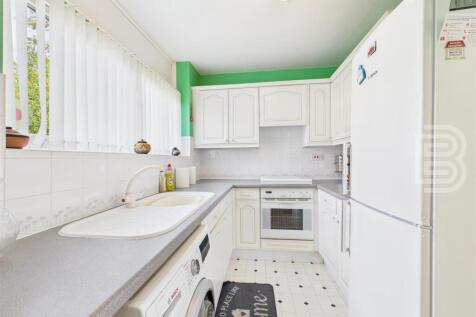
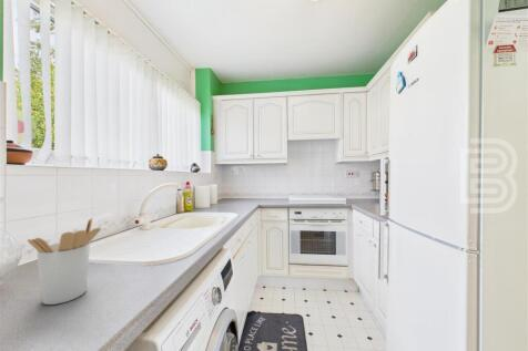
+ utensil holder [27,217,102,306]
